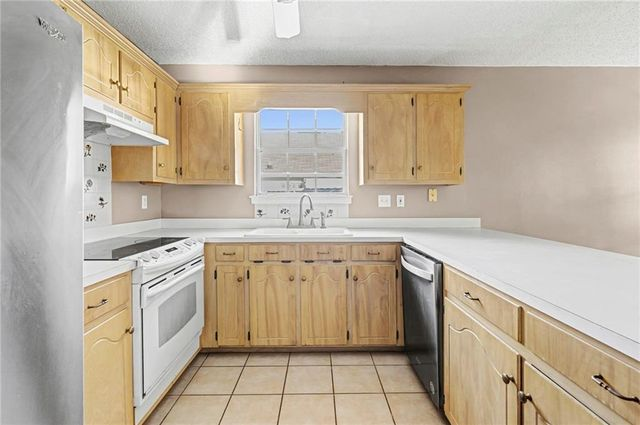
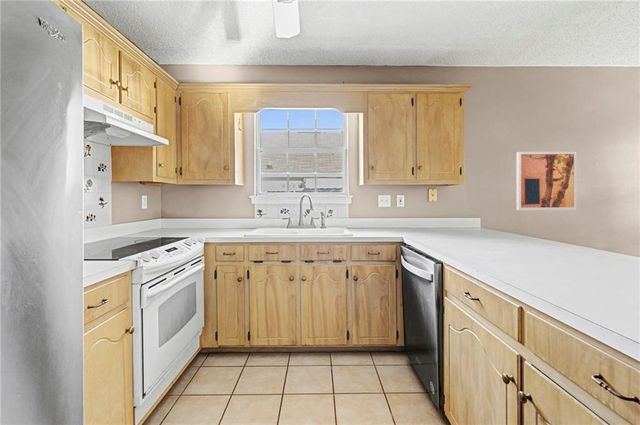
+ wall art [515,151,578,211]
